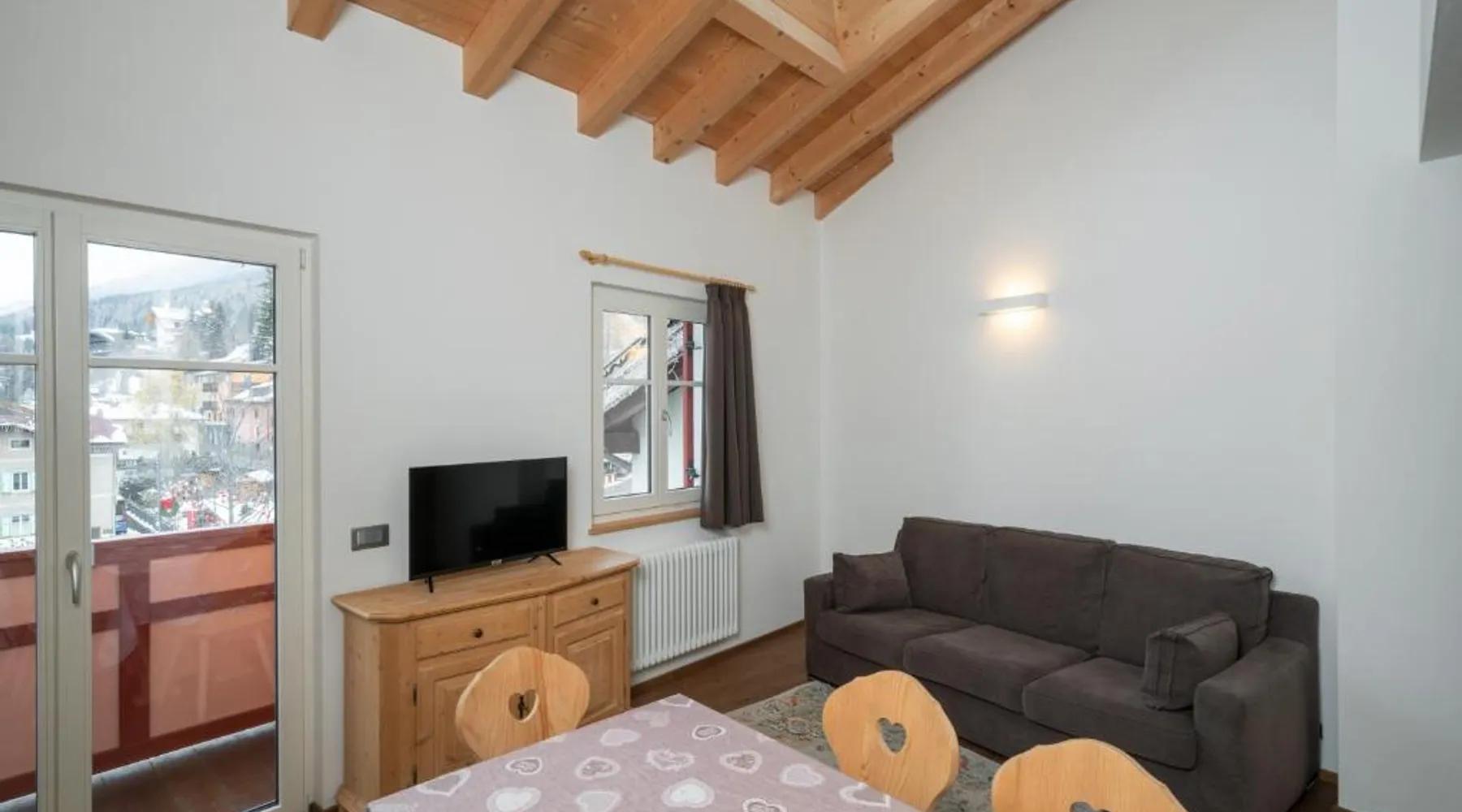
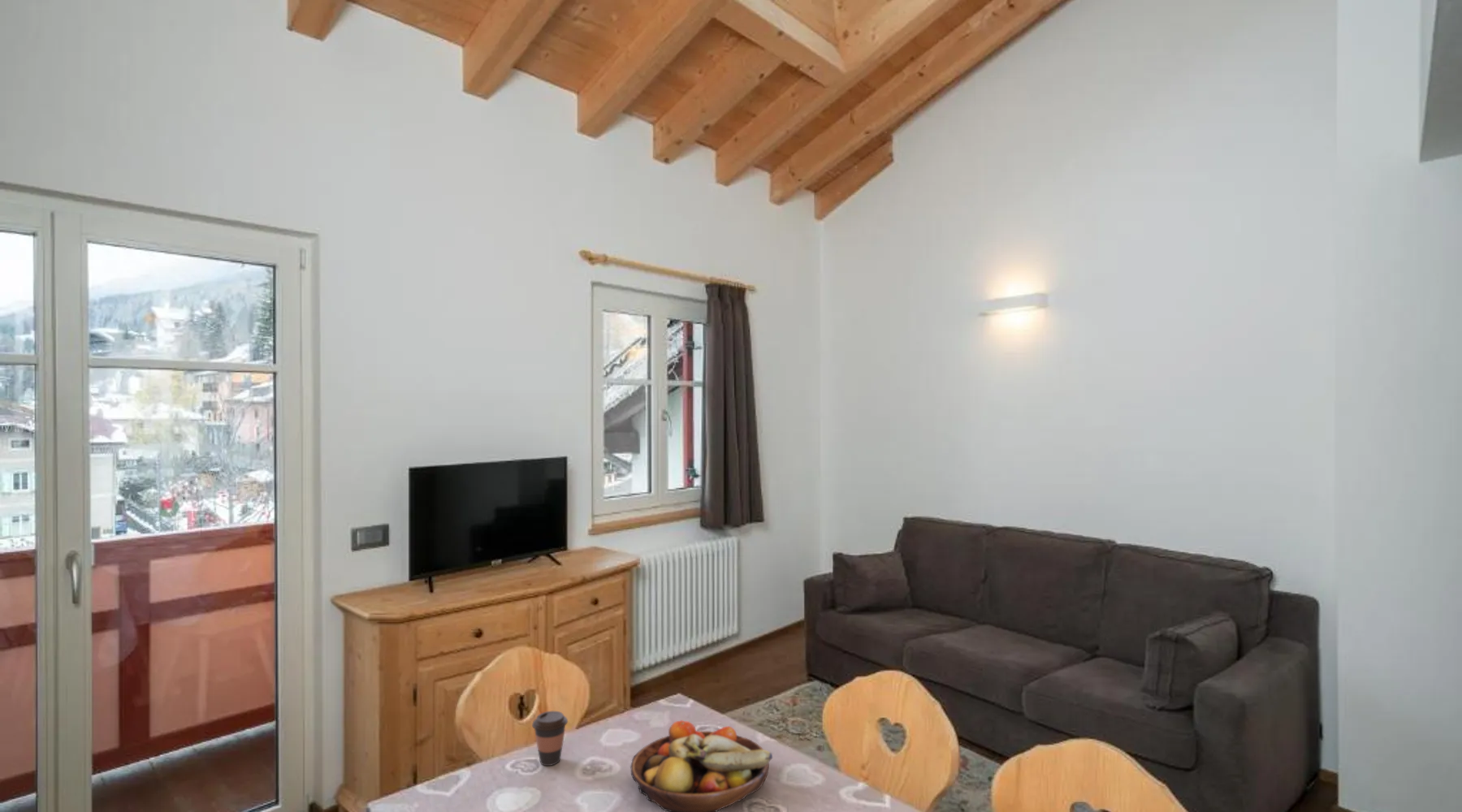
+ fruit bowl [629,719,773,812]
+ coffee cup [531,711,569,767]
